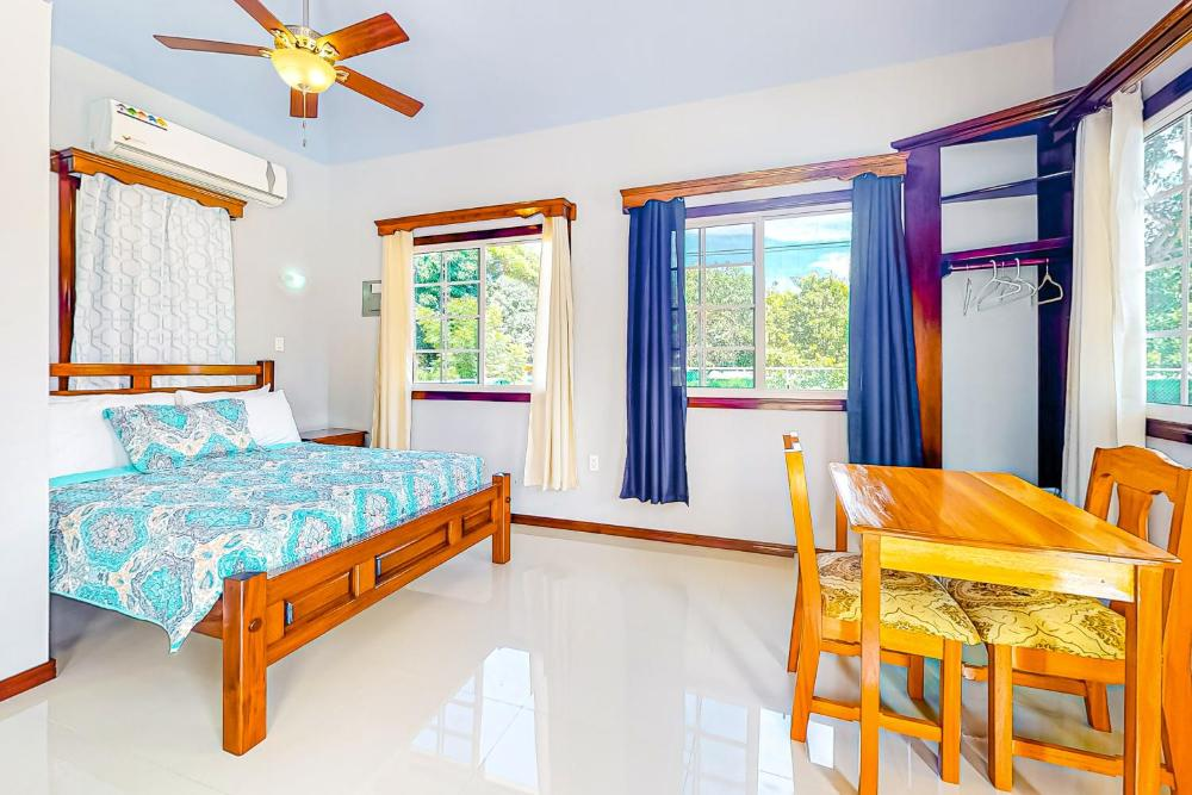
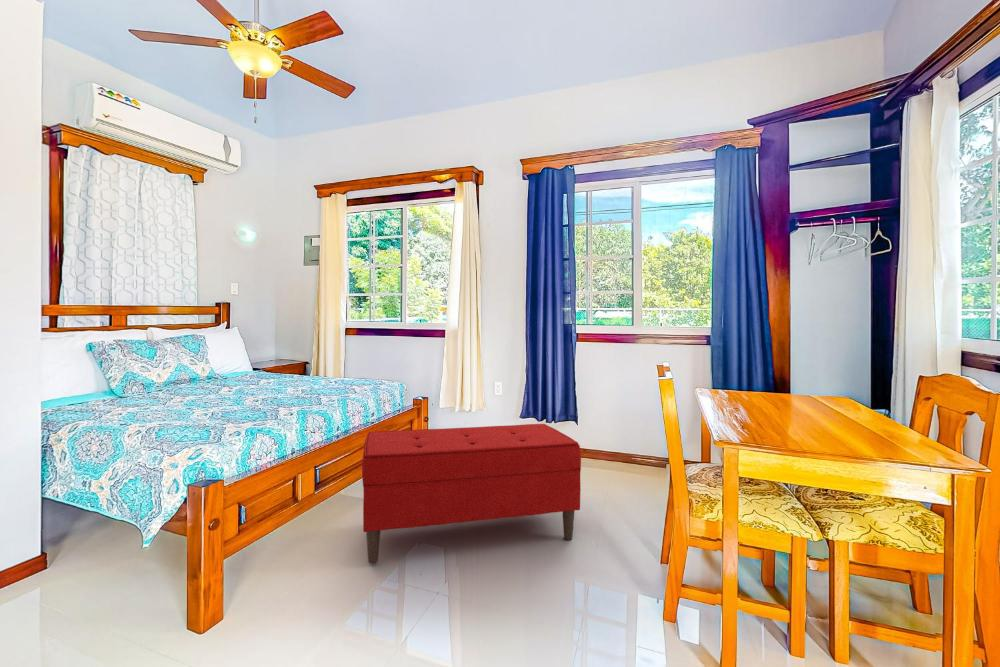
+ bench [361,423,582,565]
